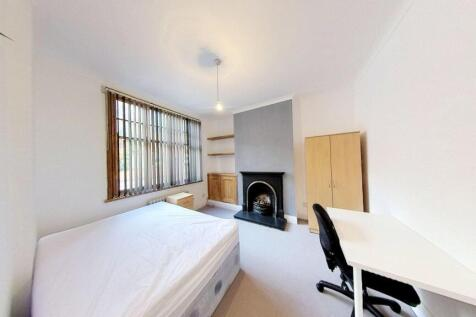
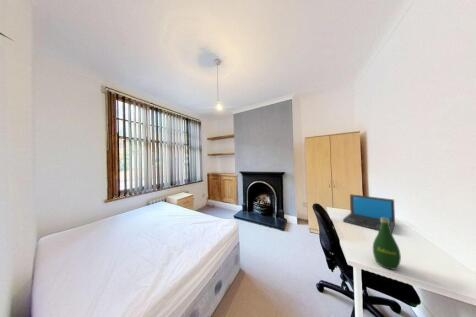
+ bottle [372,217,402,271]
+ laptop [342,193,396,233]
